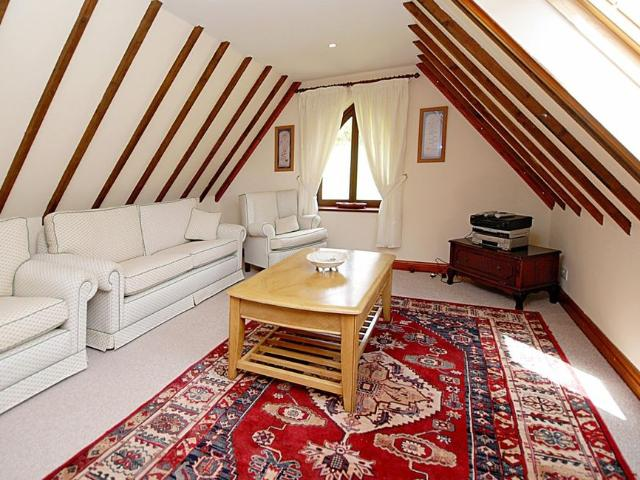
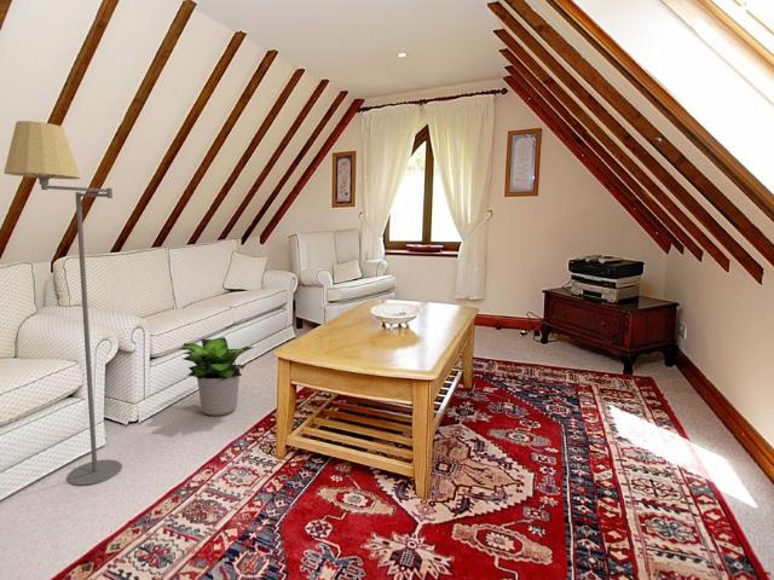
+ floor lamp [2,120,123,487]
+ potted plant [178,336,255,417]
